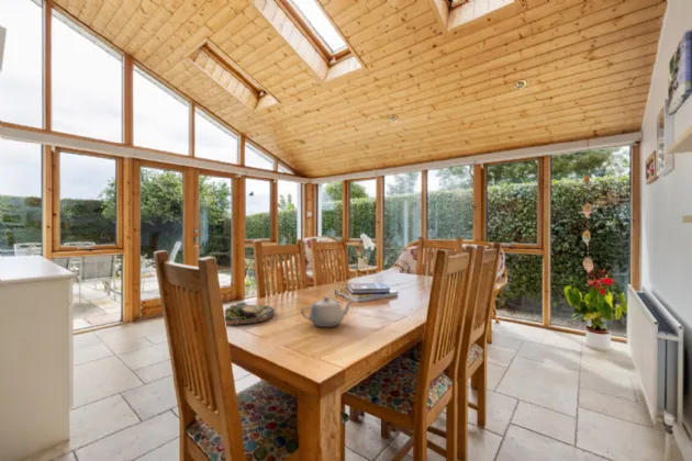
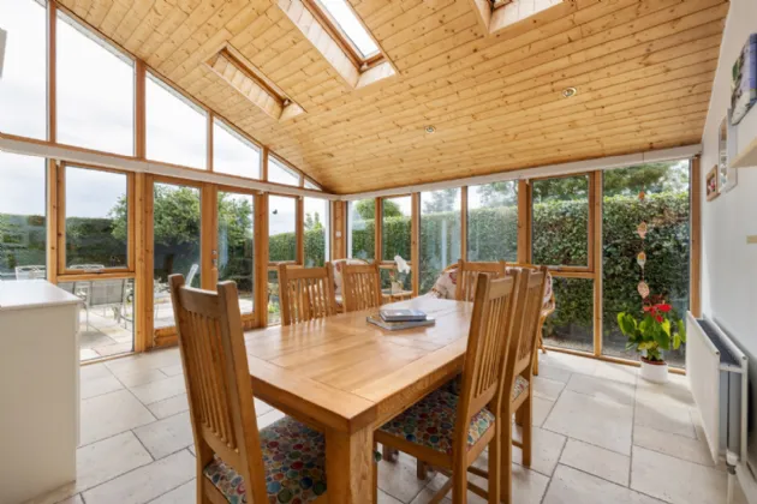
- teapot [300,295,355,328]
- dinner plate [224,300,276,326]
